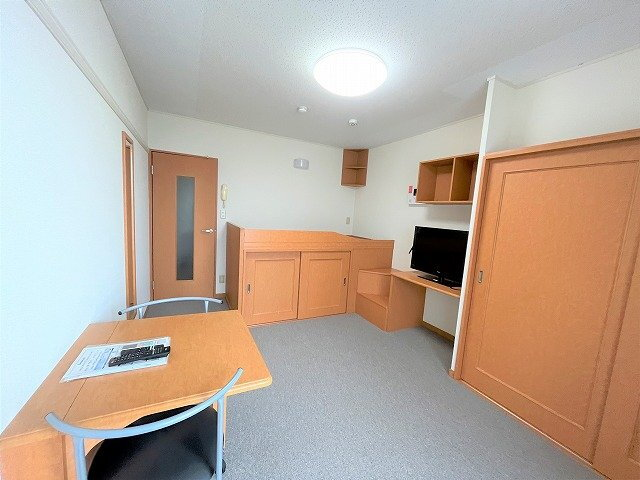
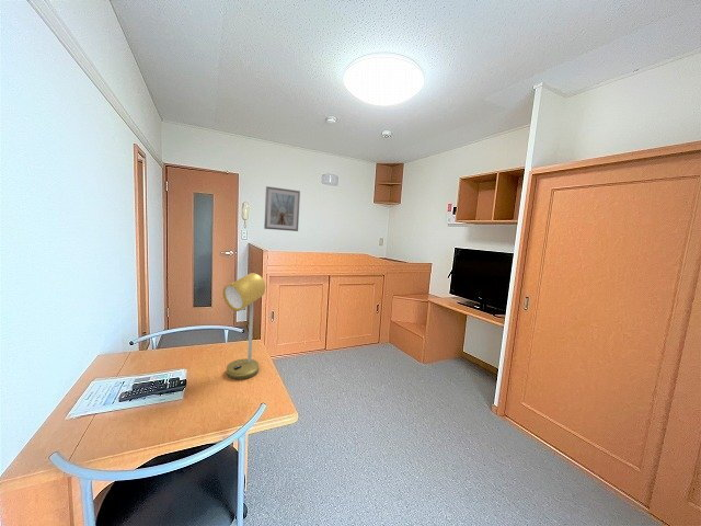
+ picture frame [263,185,301,232]
+ desk lamp [222,272,266,380]
